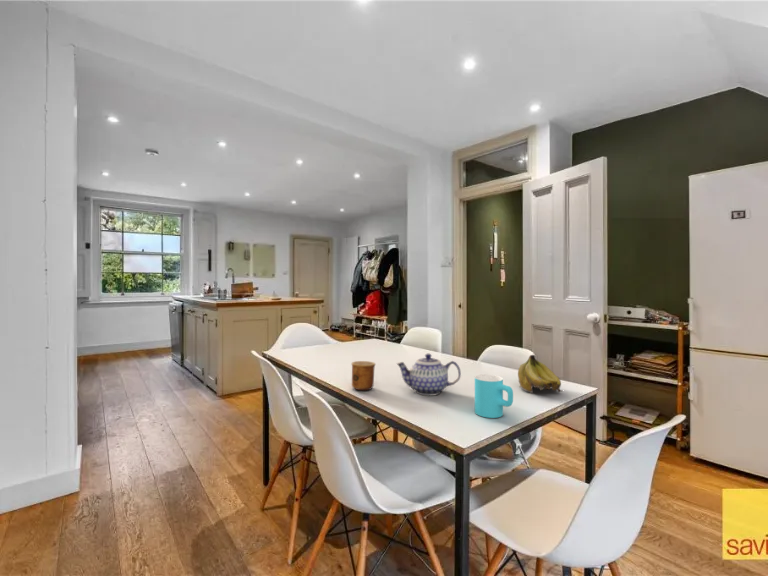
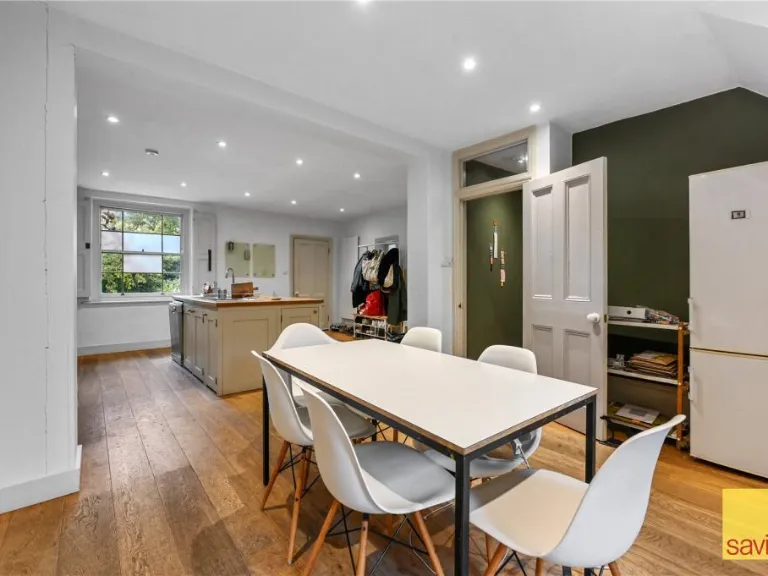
- cup [351,360,376,391]
- teapot [396,353,462,397]
- cup [474,374,514,419]
- fruit [517,354,562,394]
